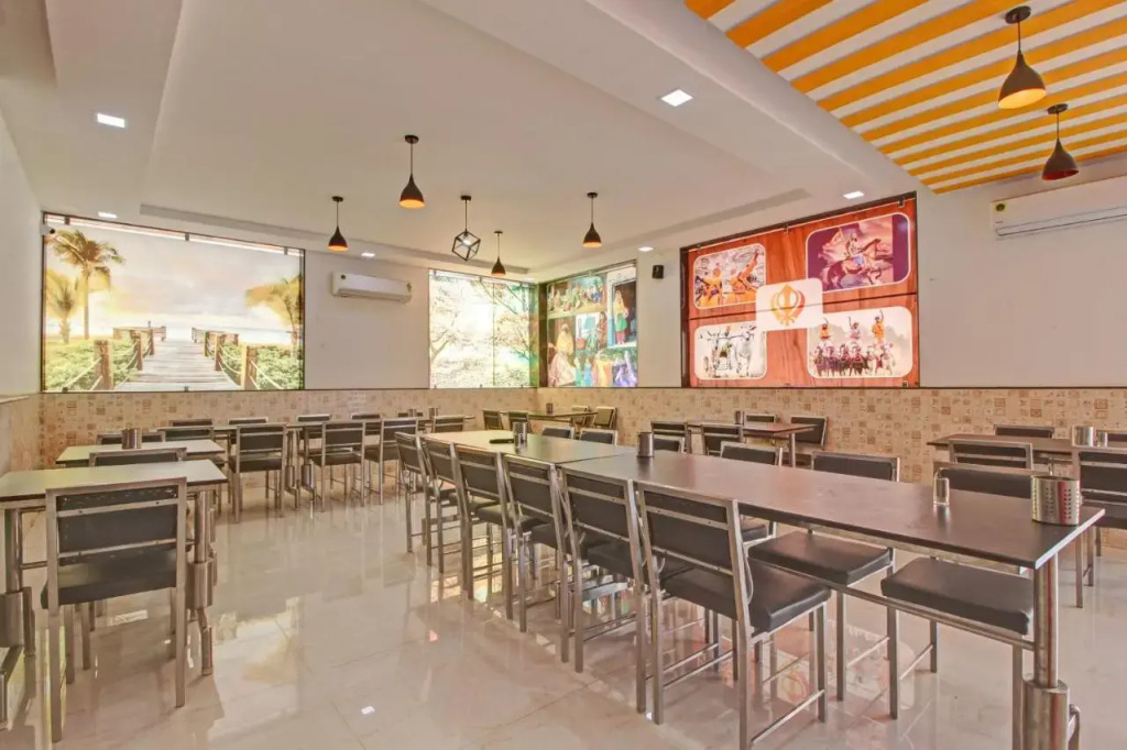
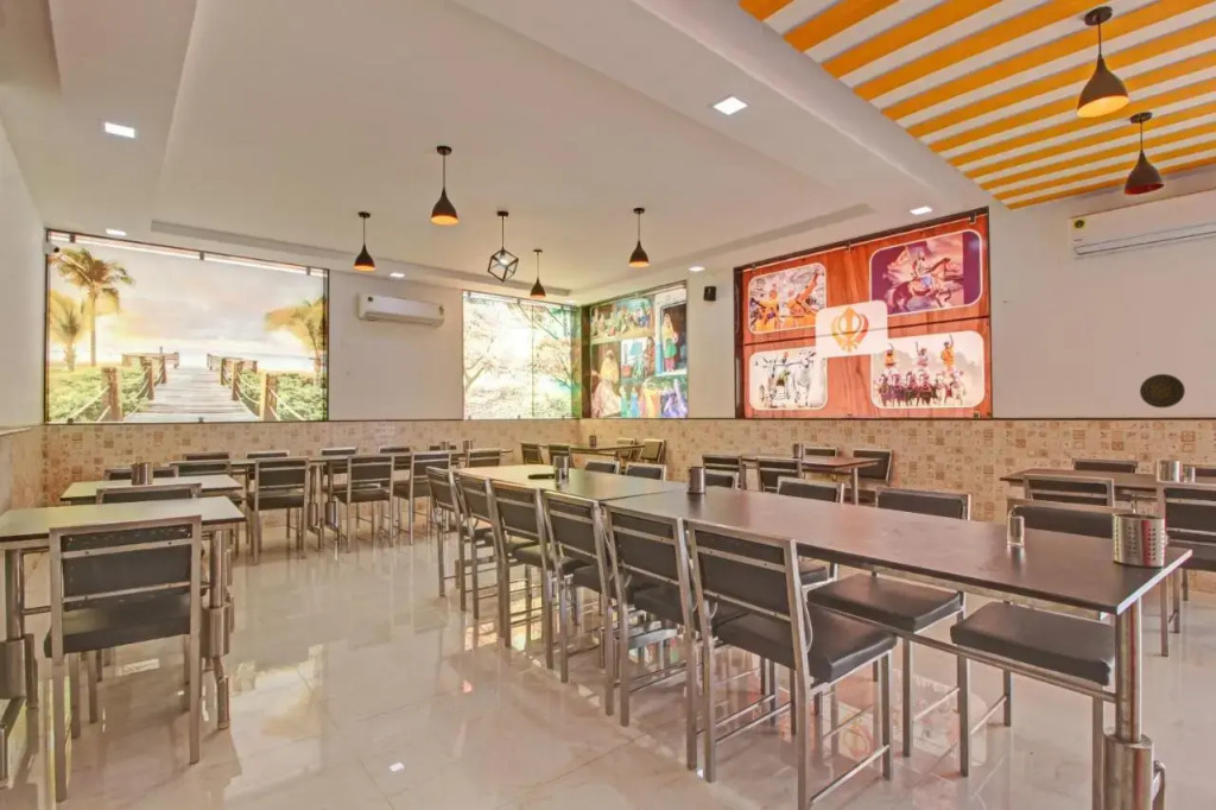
+ decorative plate [1139,373,1186,409]
